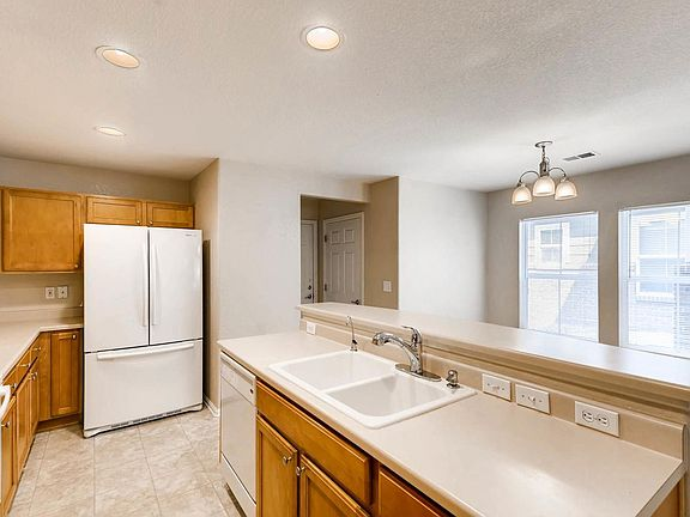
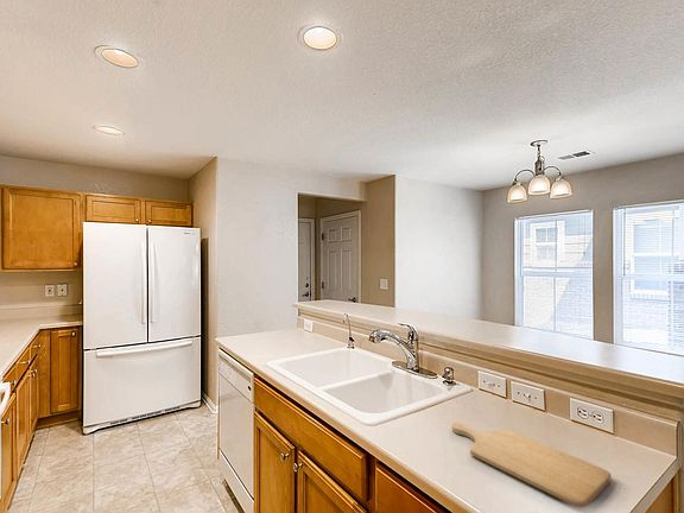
+ chopping board [451,420,613,508]
